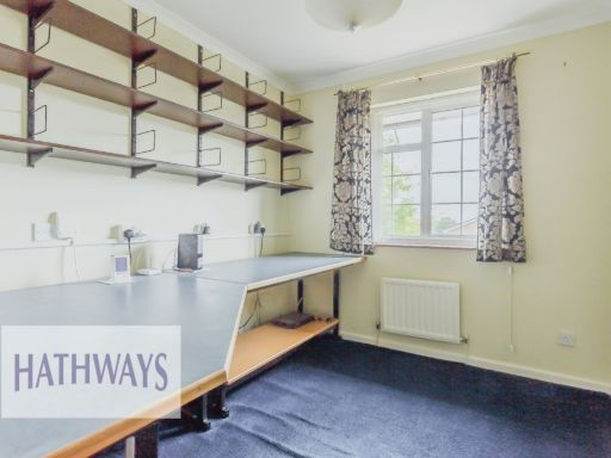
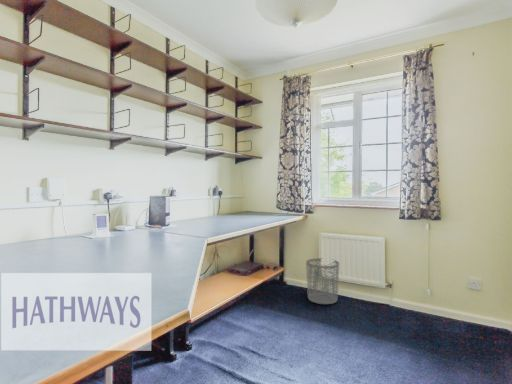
+ waste bin [305,257,340,305]
